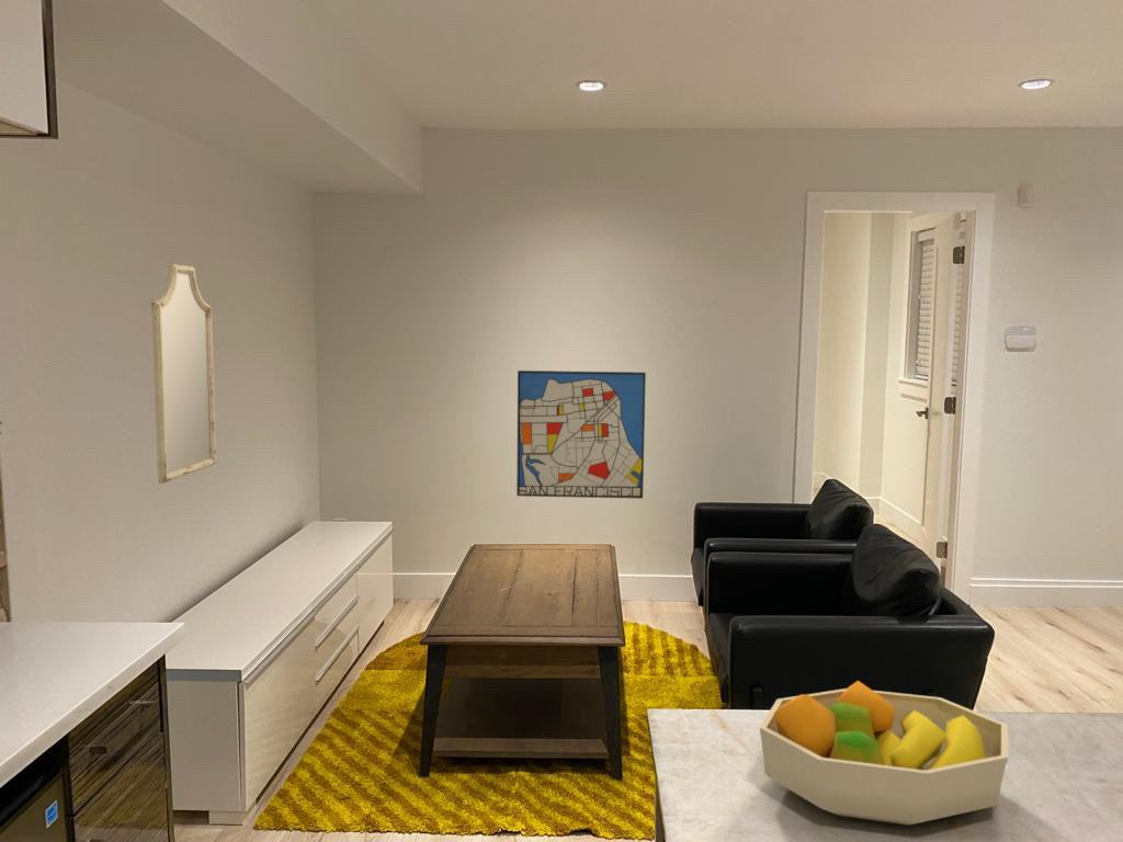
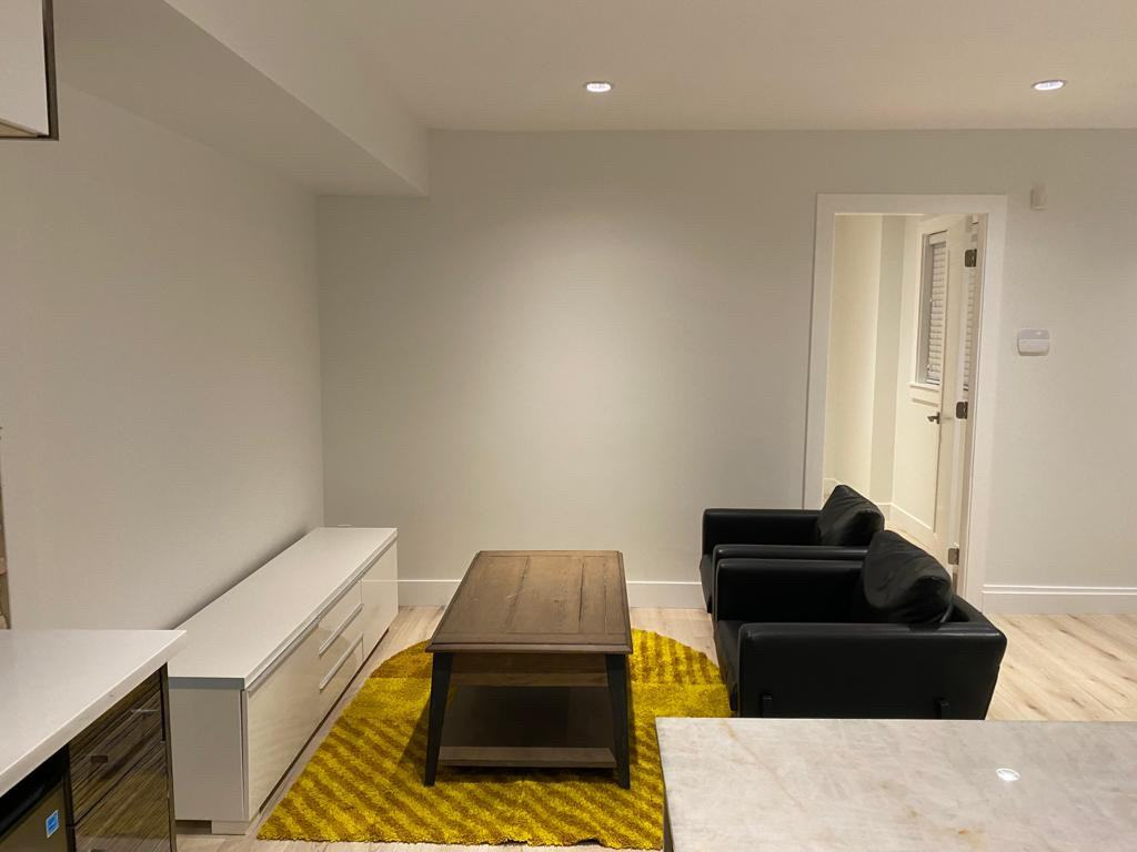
- home mirror [150,263,217,485]
- fruit bowl [759,680,1009,827]
- wall art [515,369,647,500]
